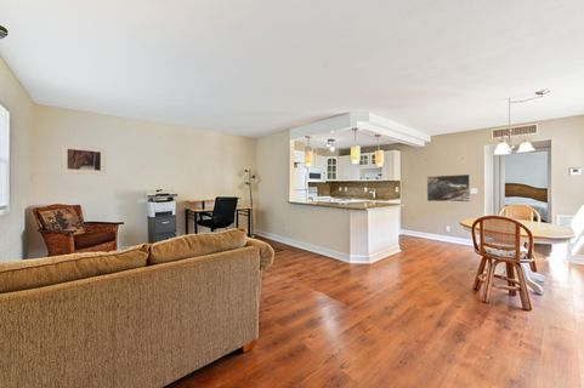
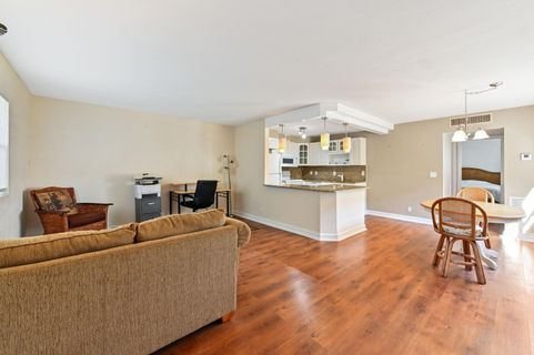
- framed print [426,173,471,202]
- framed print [59,142,107,177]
